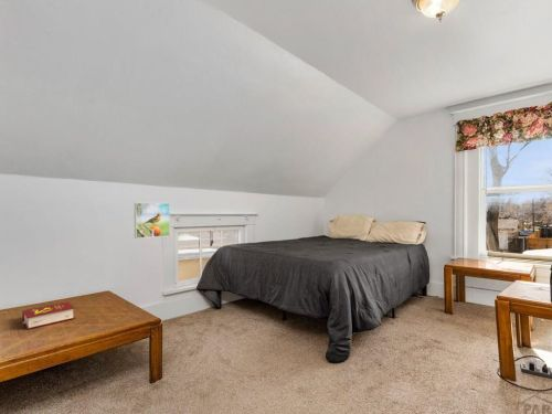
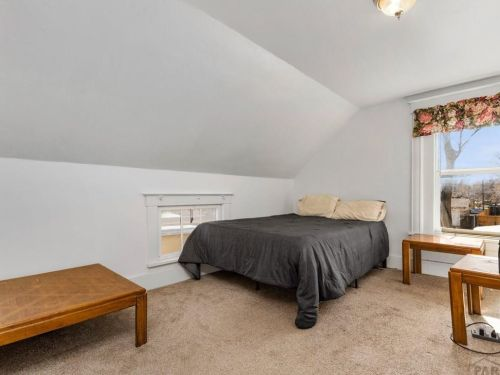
- book [21,300,76,330]
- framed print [134,202,171,240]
